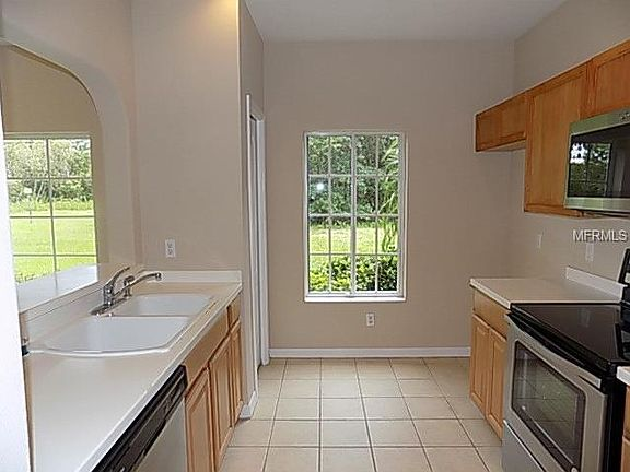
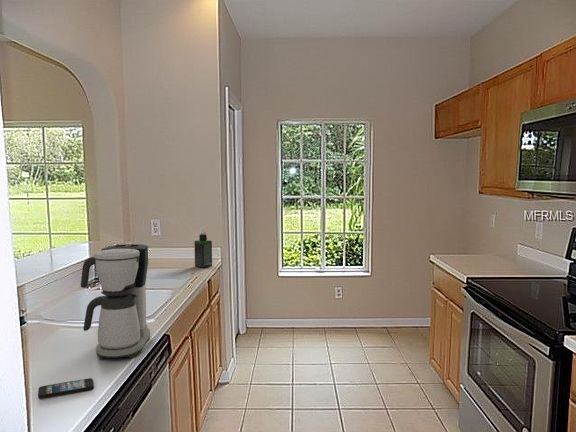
+ coffee maker [80,243,151,360]
+ smartphone [37,377,95,400]
+ spray bottle [193,226,213,269]
